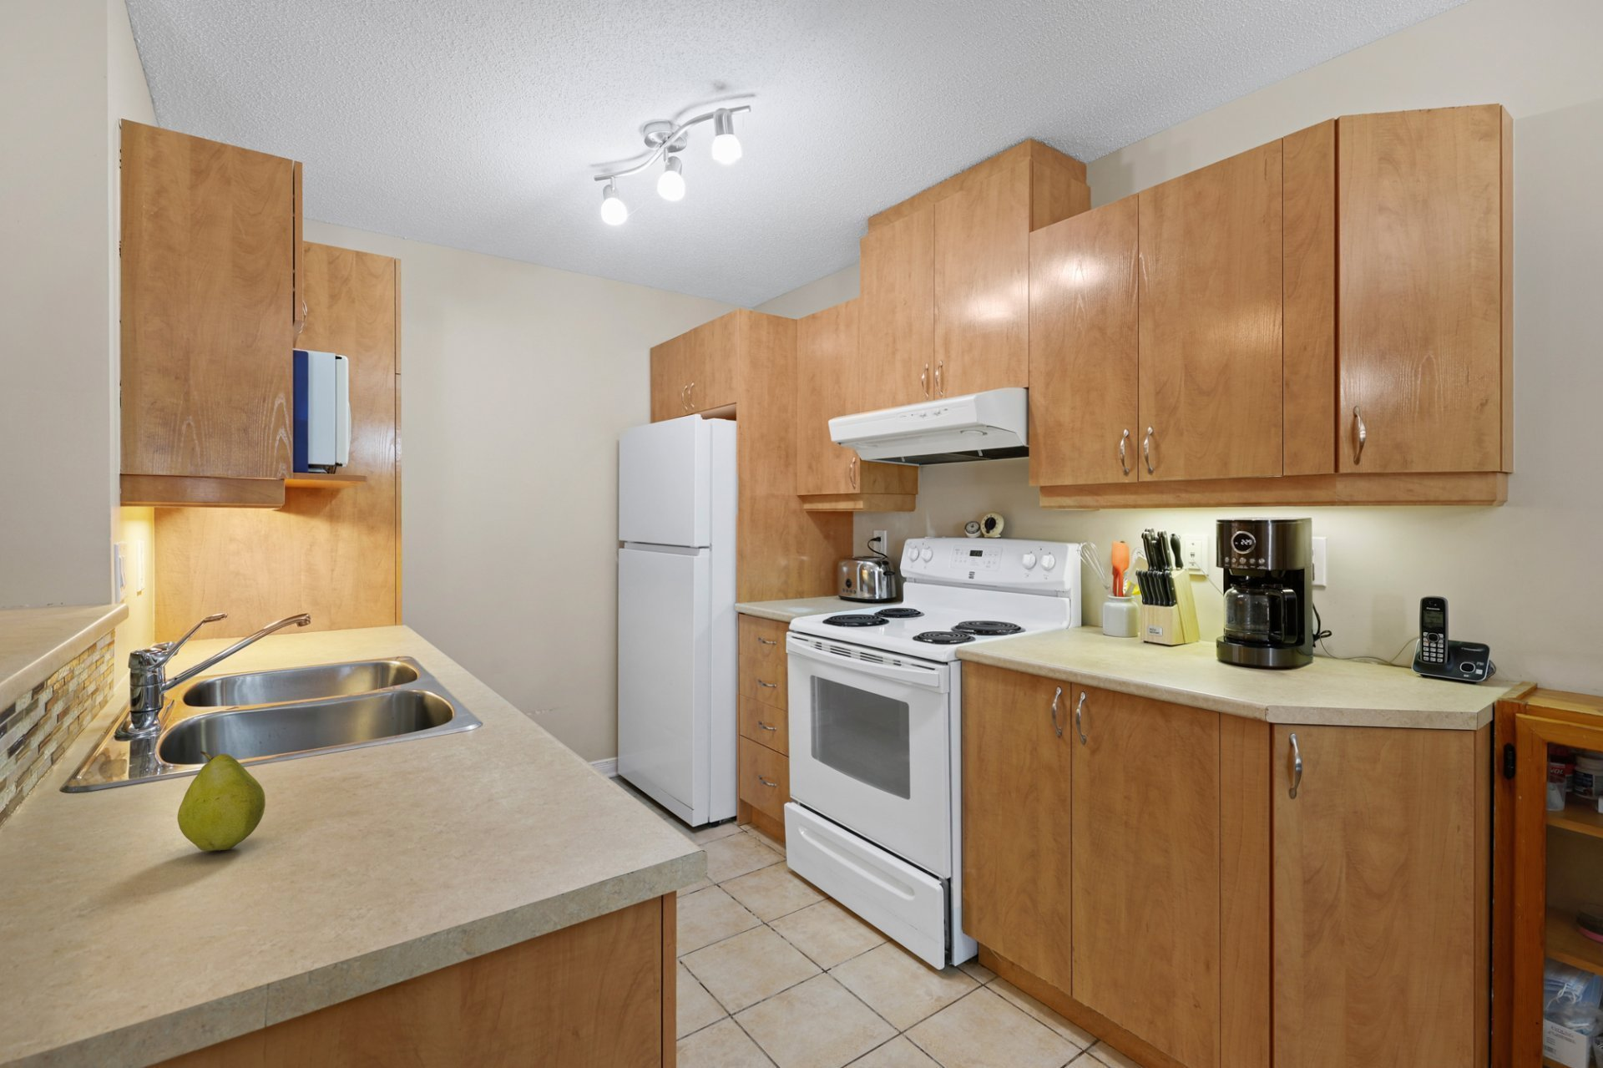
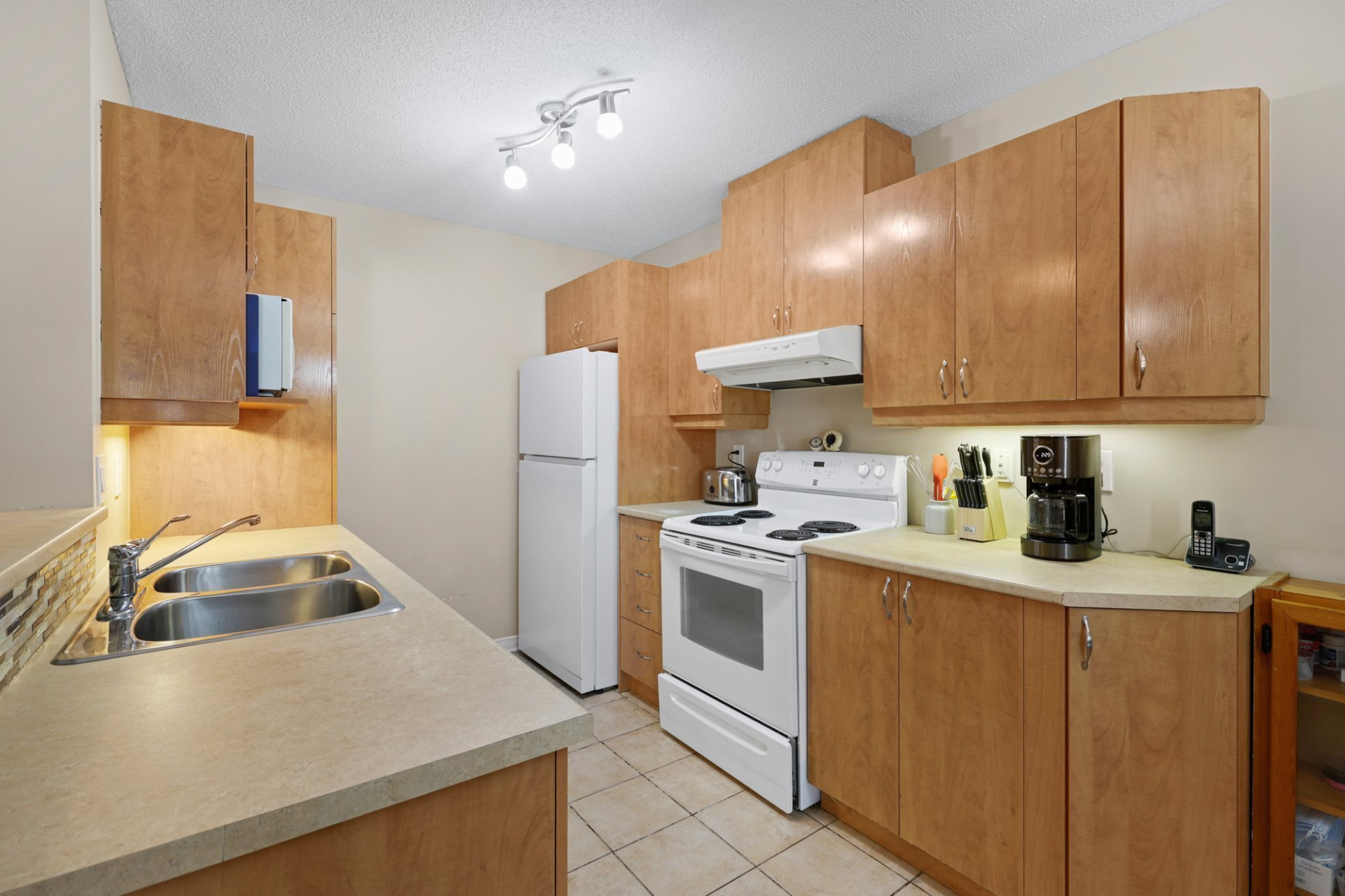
- fruit [178,750,266,852]
